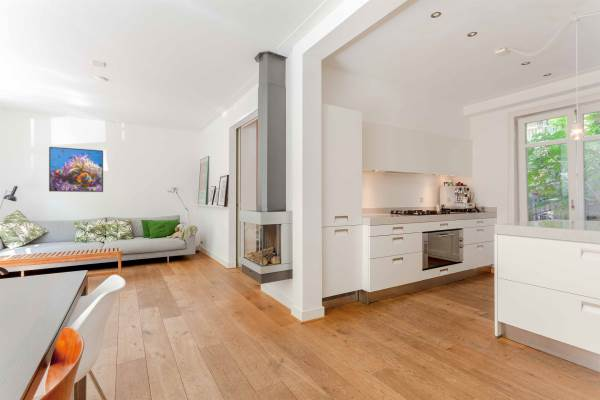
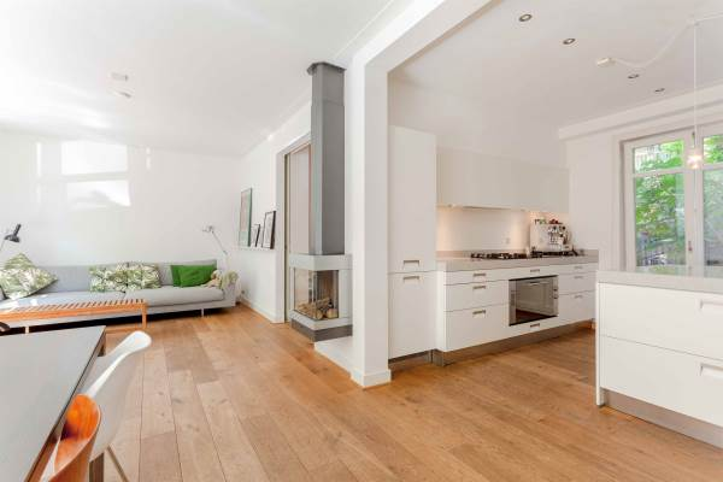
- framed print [48,146,104,193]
